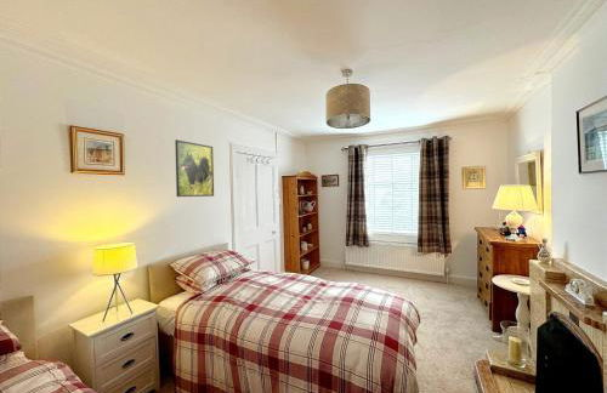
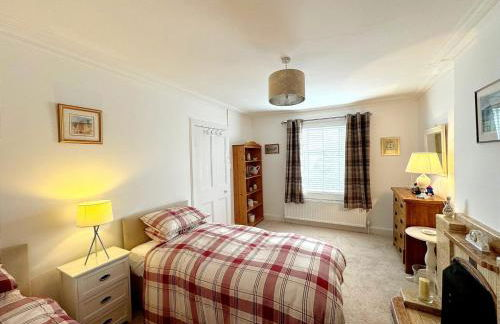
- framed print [174,138,215,198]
